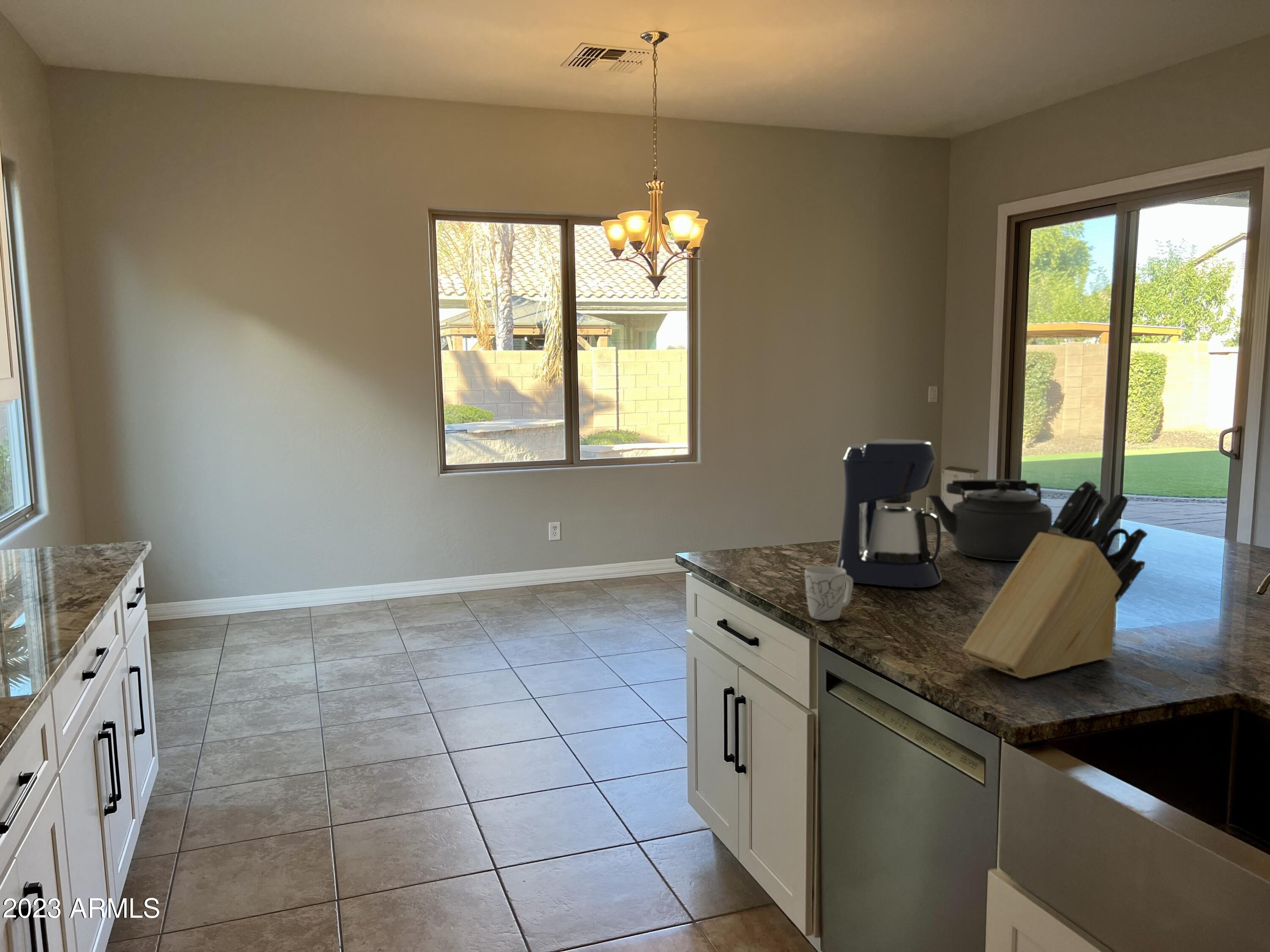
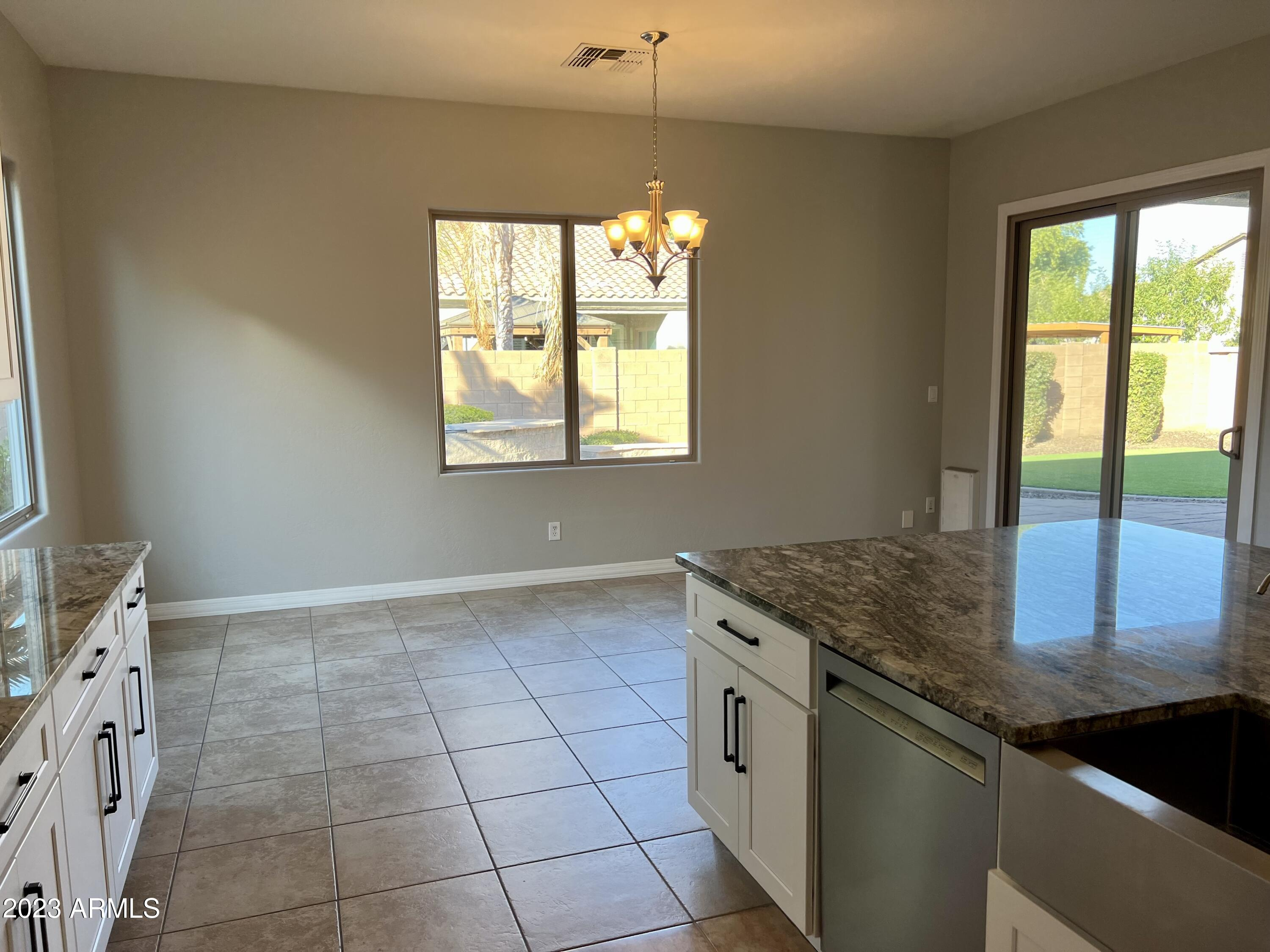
- kettle [928,479,1053,561]
- mug [804,565,853,621]
- knife block [962,480,1148,679]
- coffee maker [835,438,942,588]
